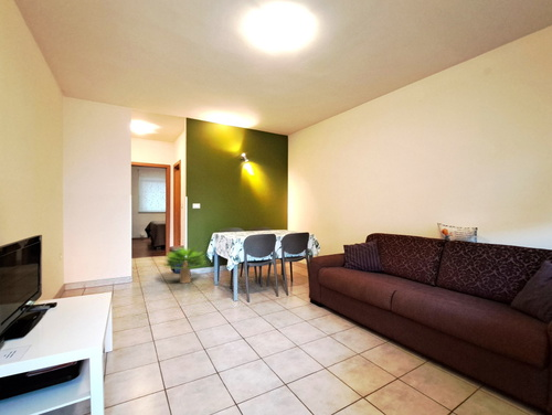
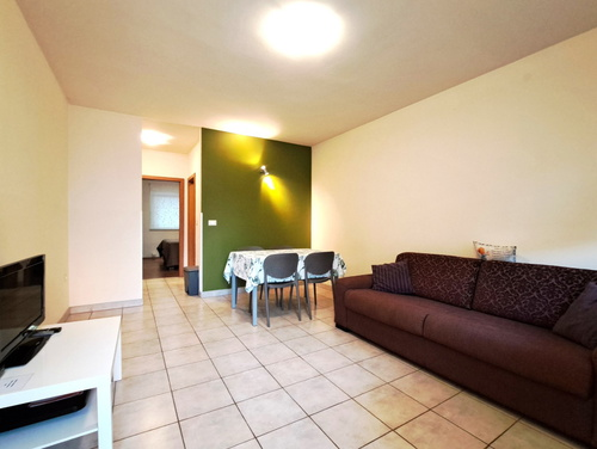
- potted plant [162,245,208,285]
